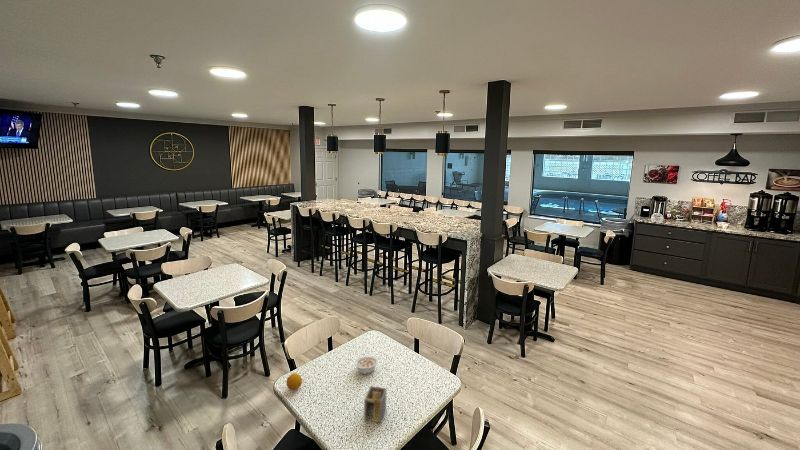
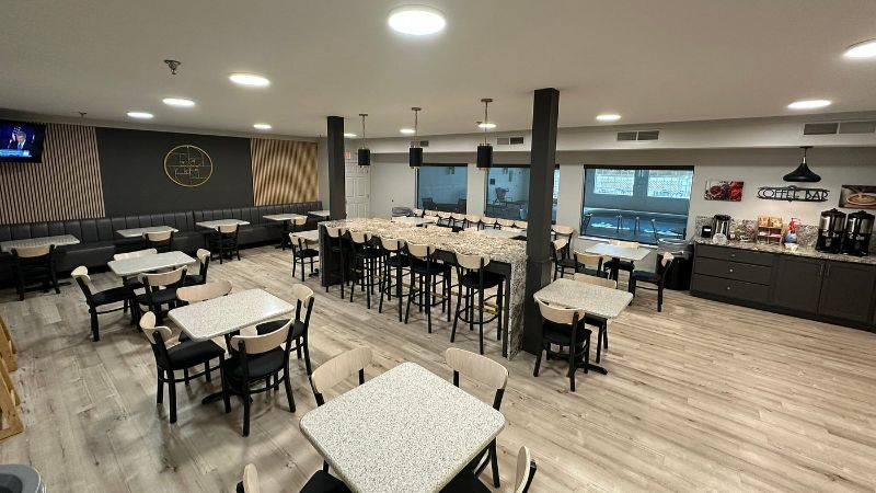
- fruit [285,372,303,391]
- legume [349,355,379,375]
- napkin holder [363,385,387,424]
